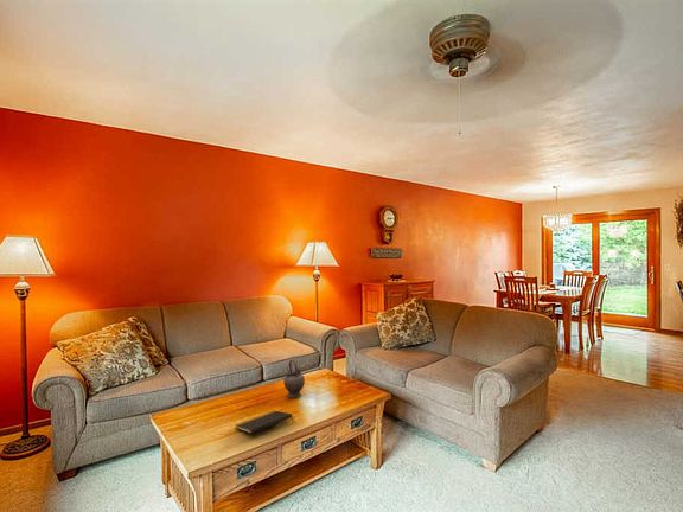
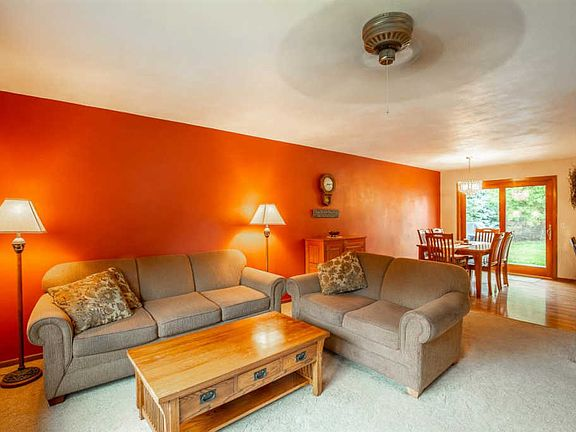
- notepad [235,409,294,435]
- teapot [282,358,306,398]
